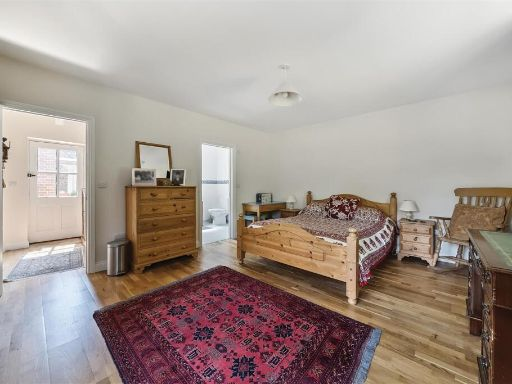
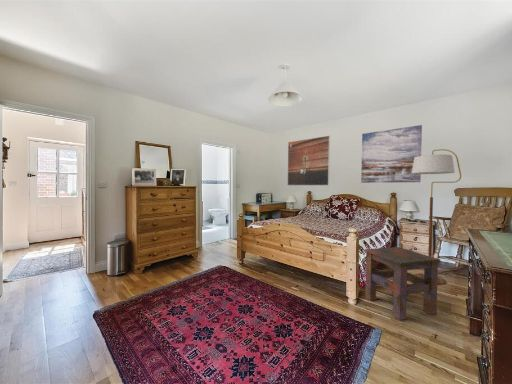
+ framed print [286,135,331,186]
+ side table [364,246,441,321]
+ wall art [360,124,423,184]
+ floor lamp [412,148,462,285]
